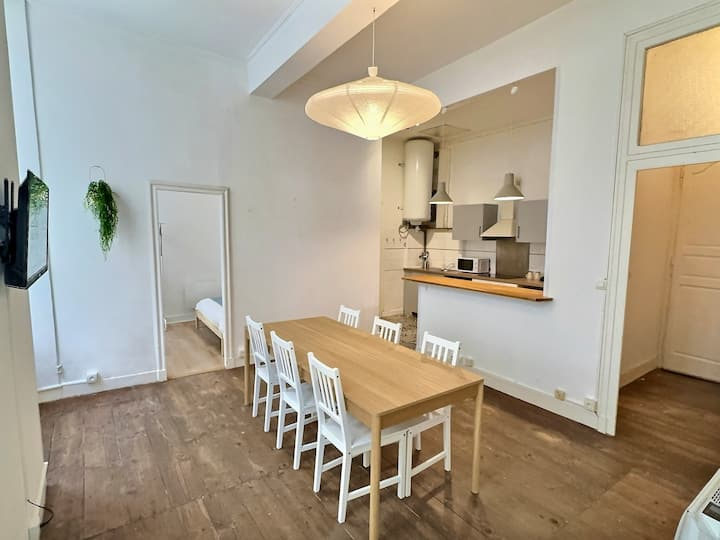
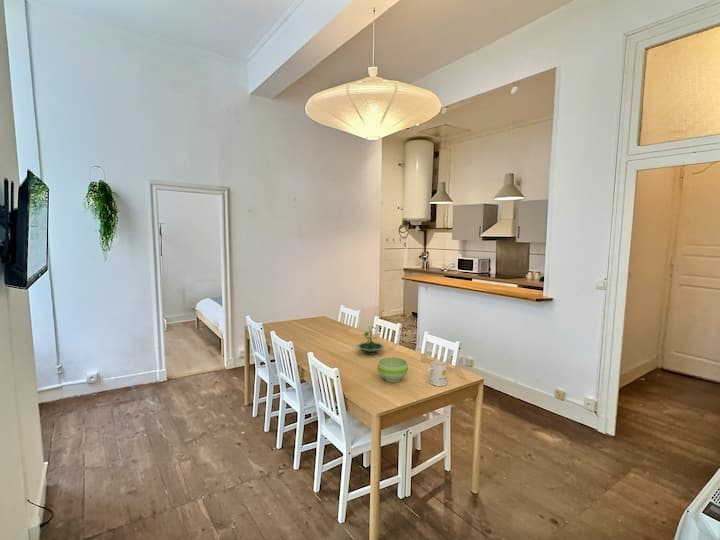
+ bowl [377,356,409,383]
+ terrarium [355,325,386,356]
+ mug [426,360,448,387]
